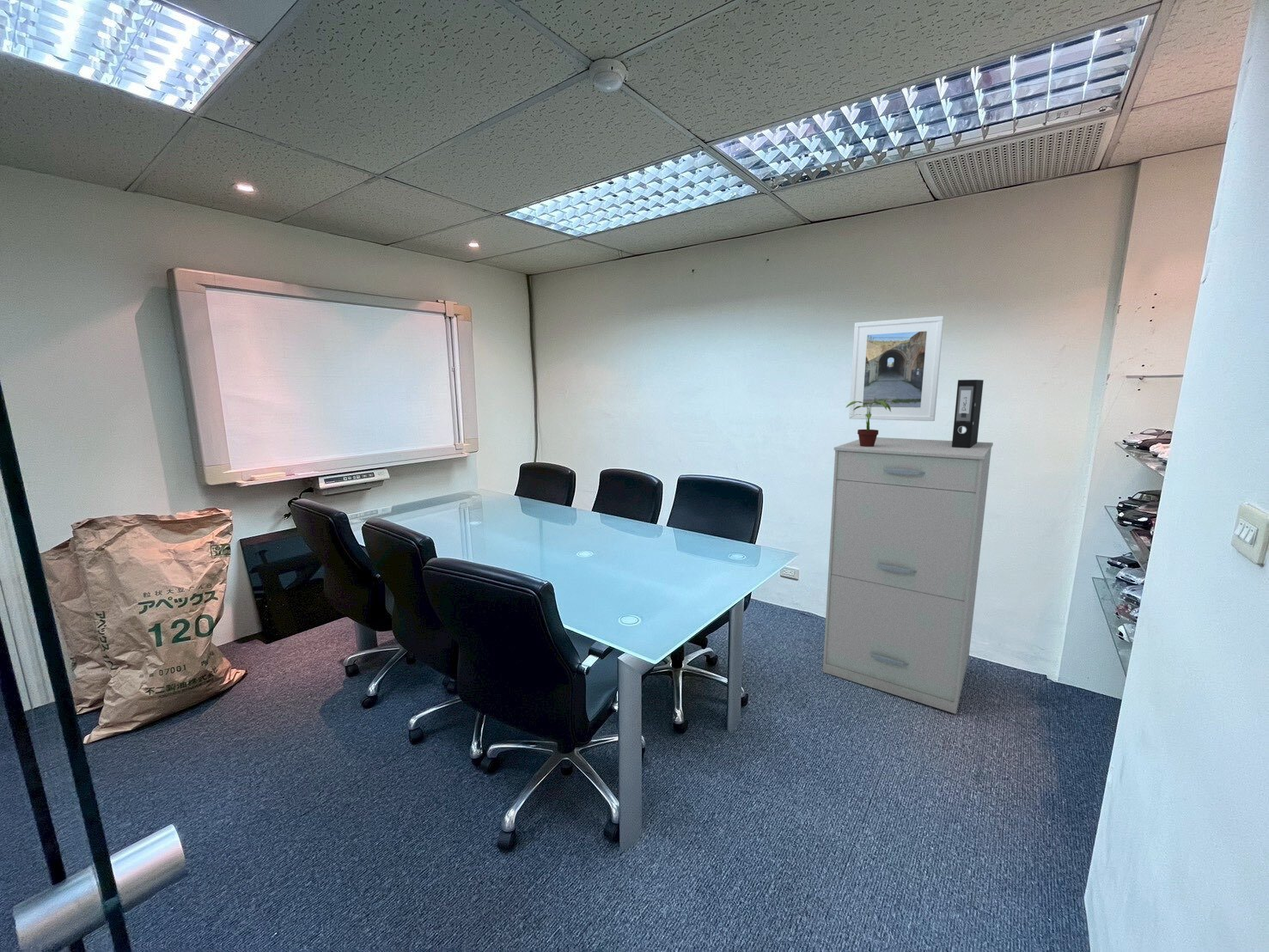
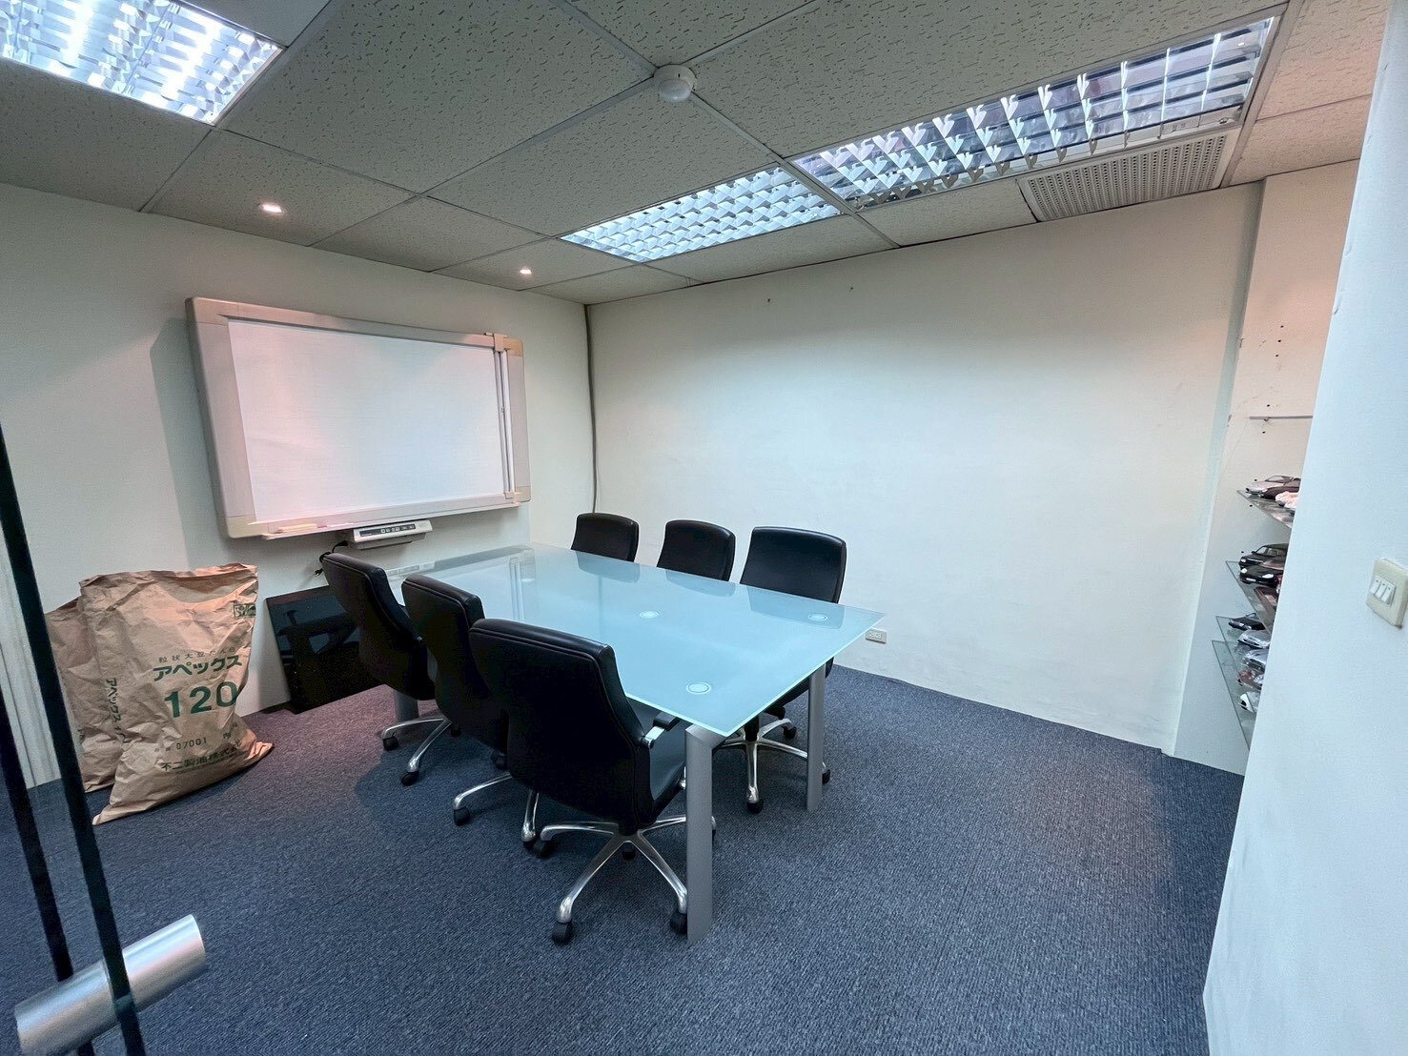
- filing cabinet [822,436,994,715]
- potted plant [845,400,891,447]
- binder [952,379,985,449]
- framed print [848,315,944,422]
